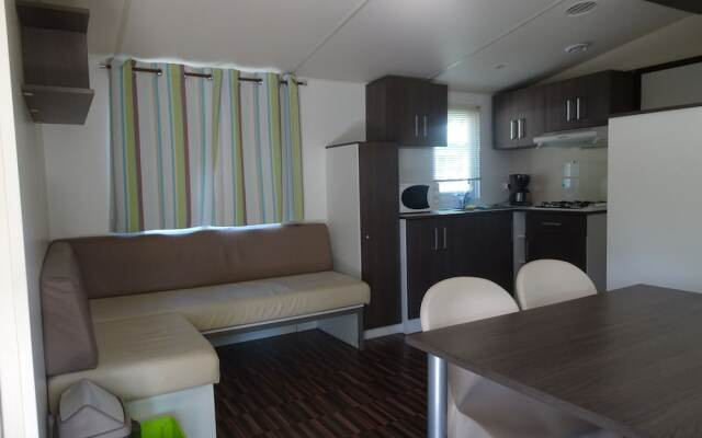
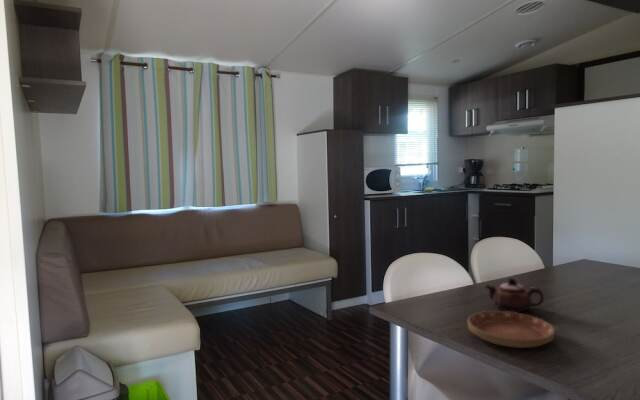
+ teapot [484,277,545,313]
+ saucer [467,310,556,349]
